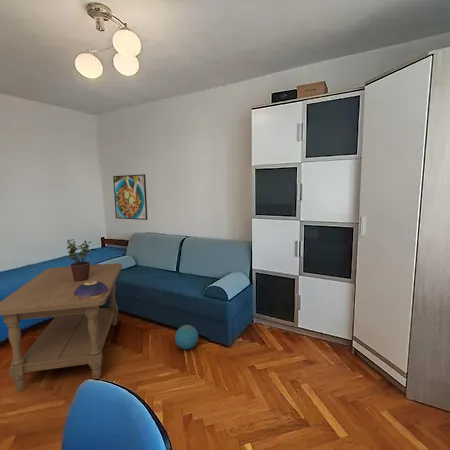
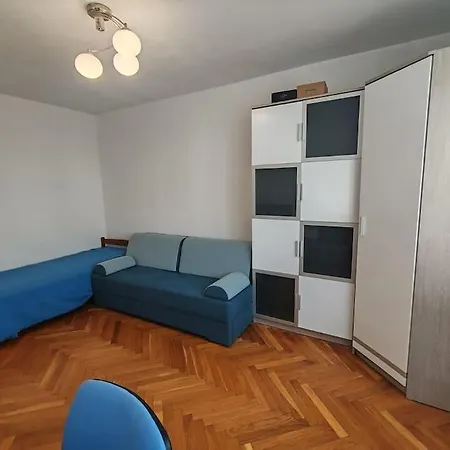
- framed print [112,173,149,221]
- ball [174,324,199,350]
- coffee table [0,262,123,392]
- decorative bowl [73,281,110,302]
- potted plant [66,238,93,281]
